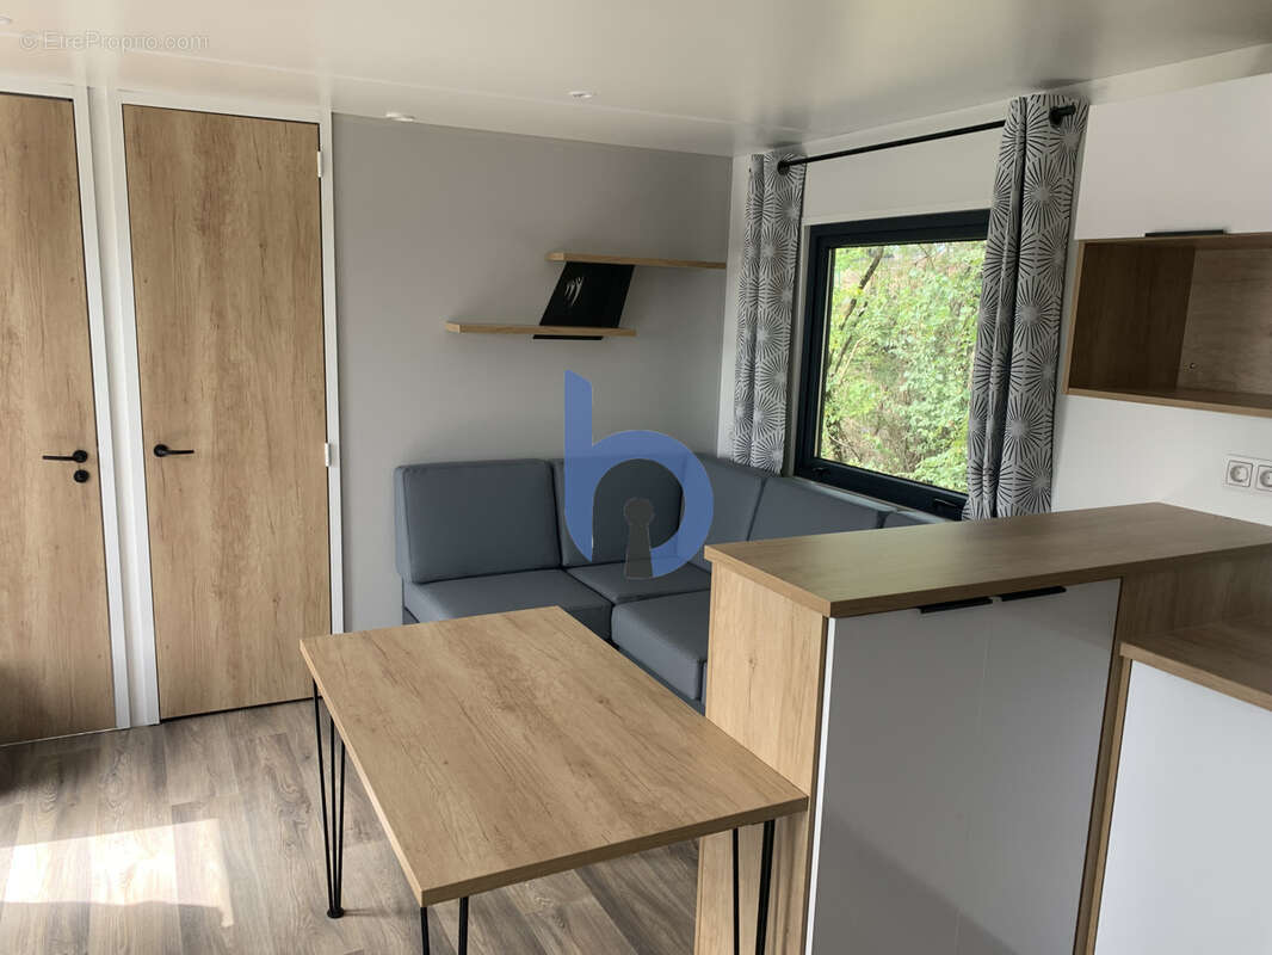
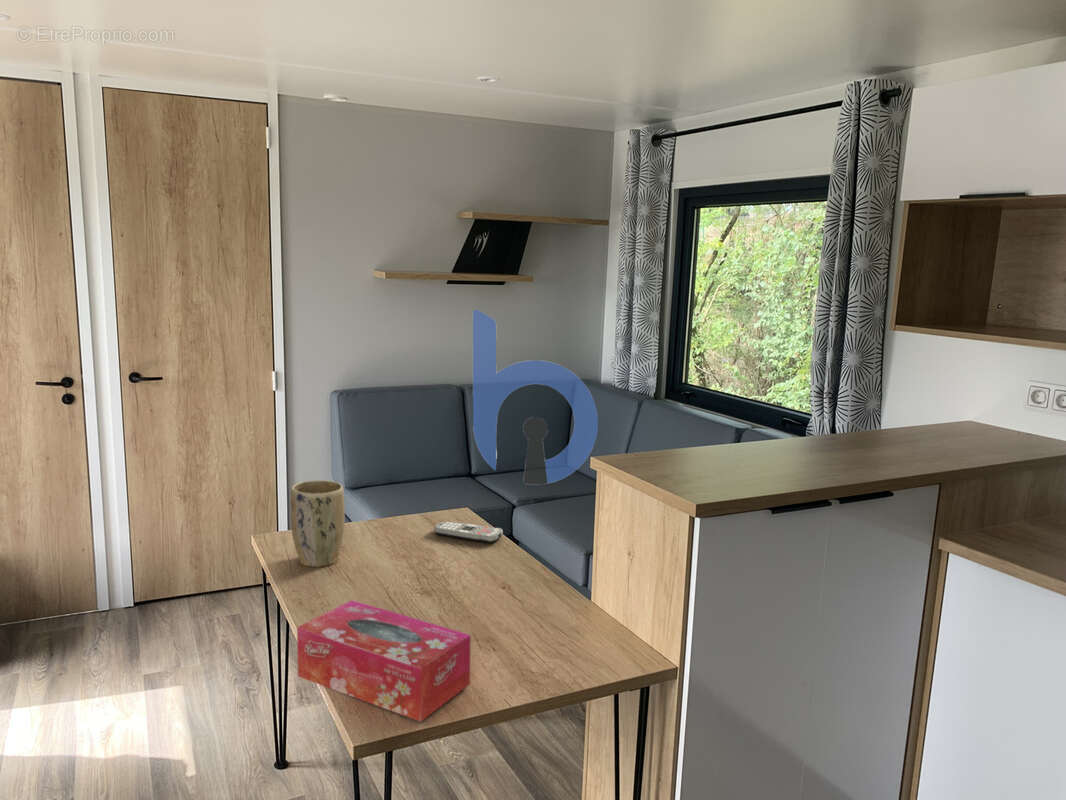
+ tissue box [296,599,472,723]
+ plant pot [290,479,346,568]
+ remote control [433,520,504,544]
